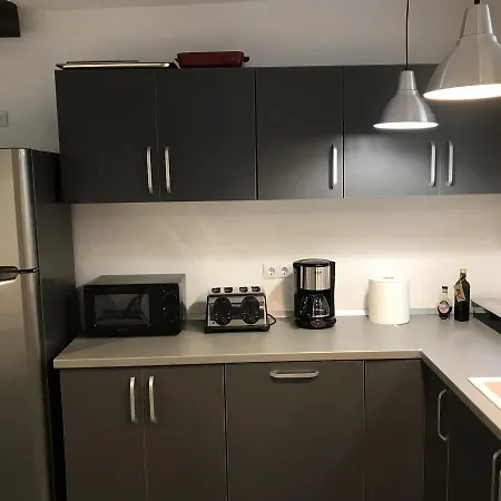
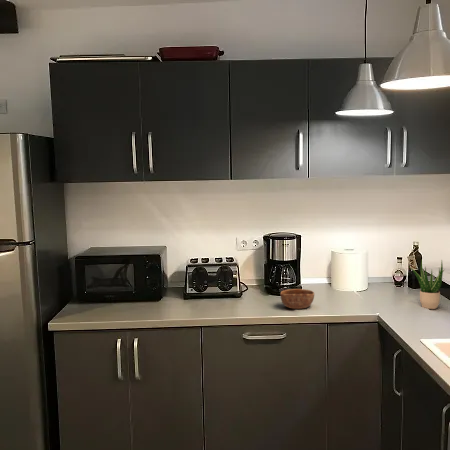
+ bowl [279,288,315,310]
+ potted plant [407,259,445,310]
